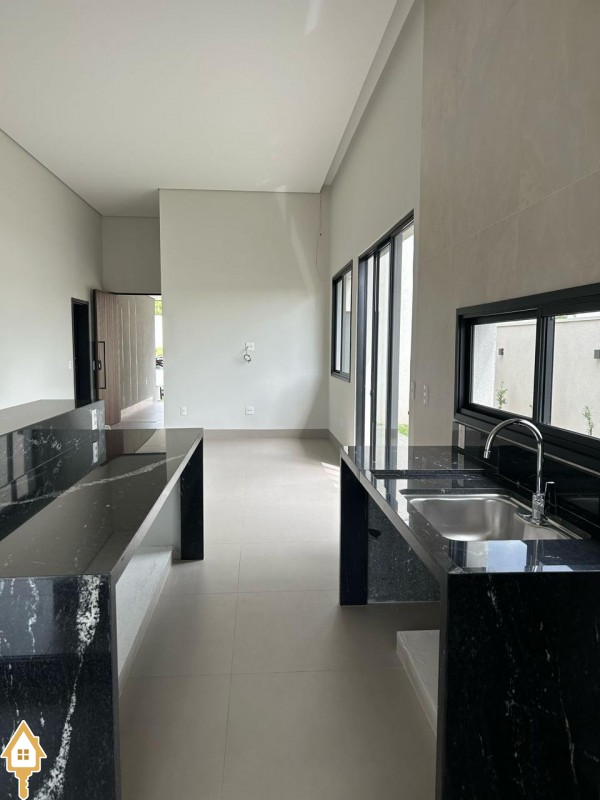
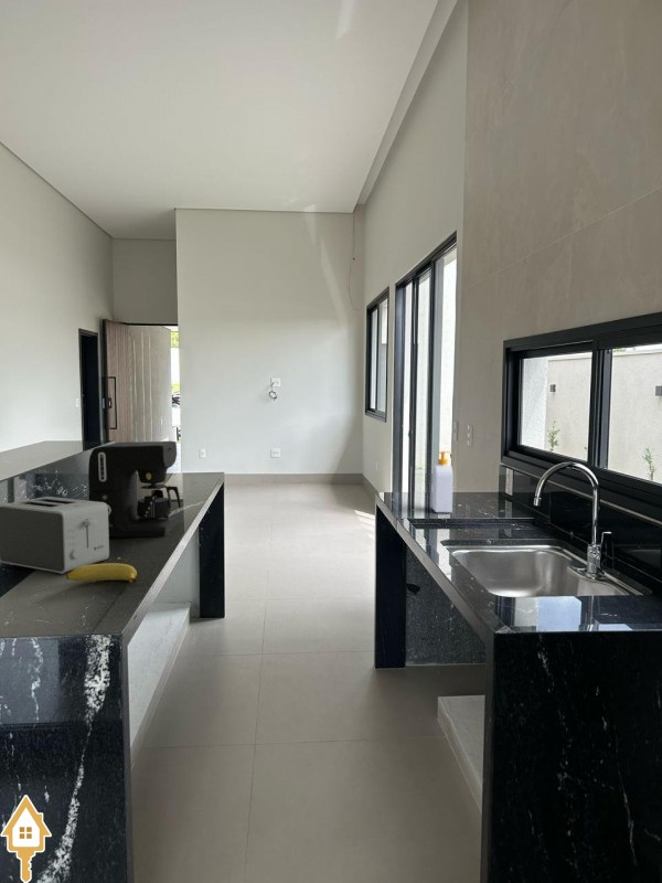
+ banana [65,562,138,584]
+ coffee maker [87,440,182,538]
+ soap bottle [431,450,453,513]
+ toaster [0,496,110,575]
